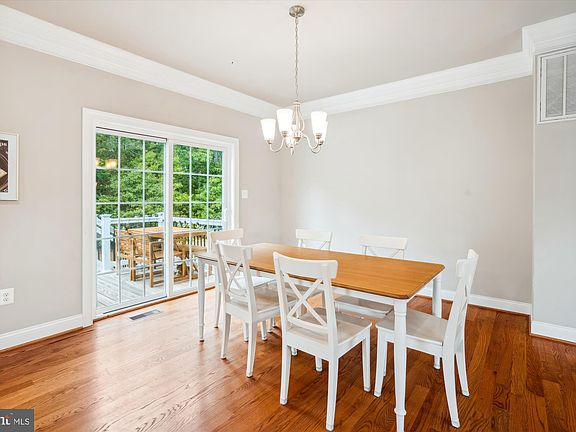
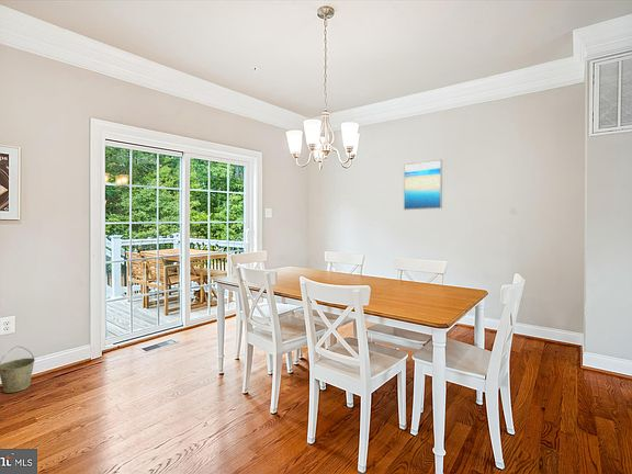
+ bucket [0,346,36,394]
+ wall art [403,158,443,211]
